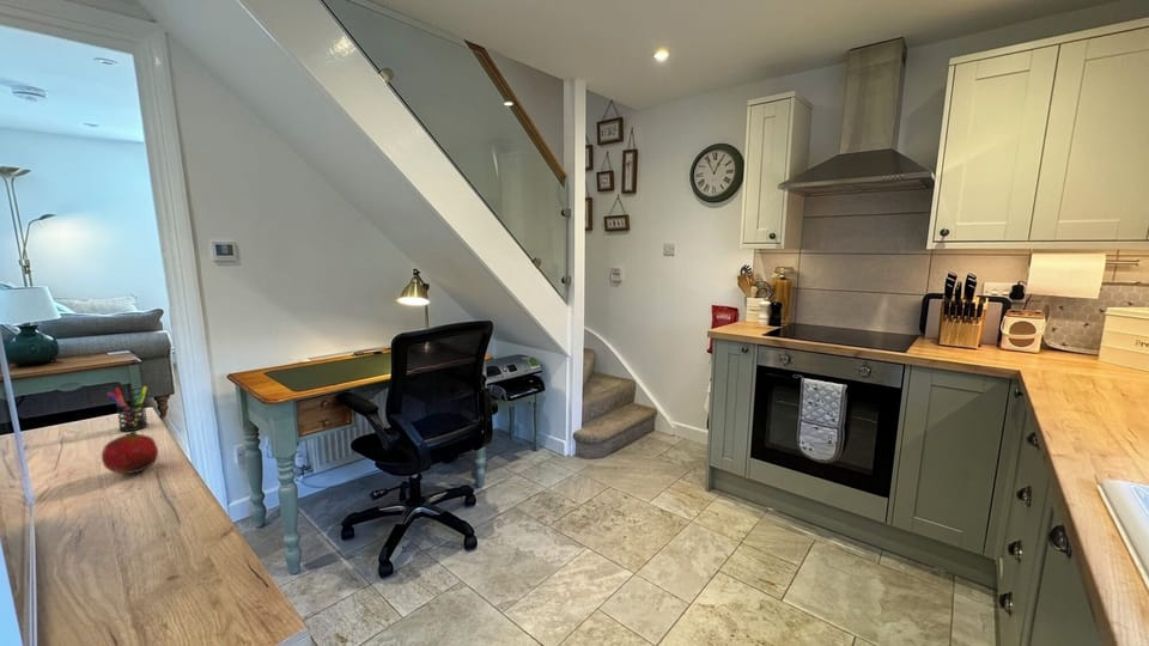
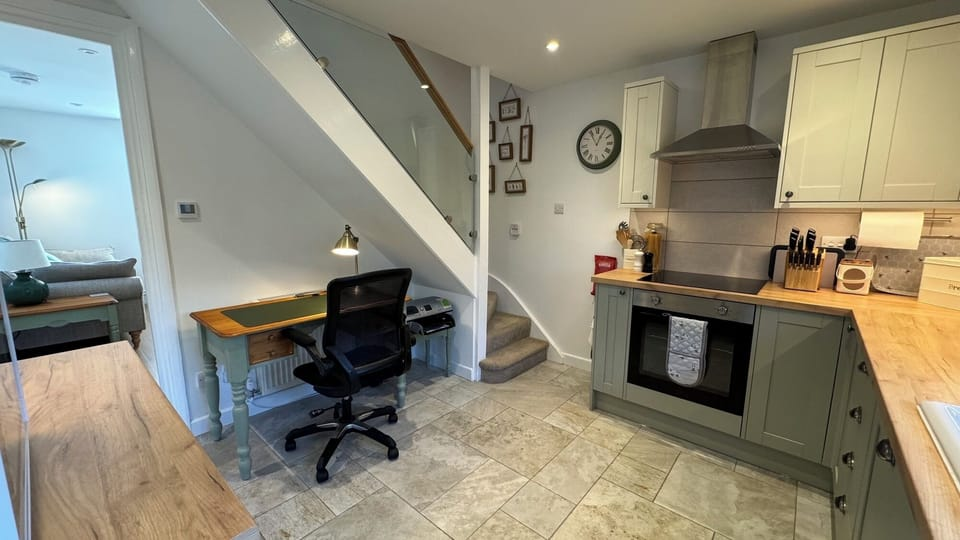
- pen holder [105,385,148,432]
- fruit [101,431,159,475]
